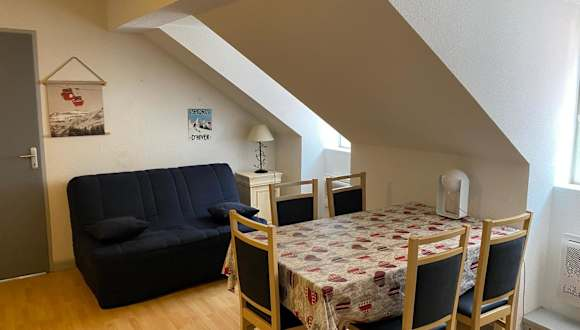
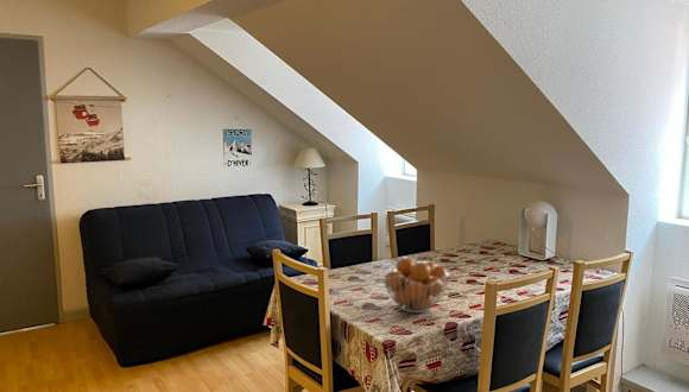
+ fruit basket [380,255,451,314]
